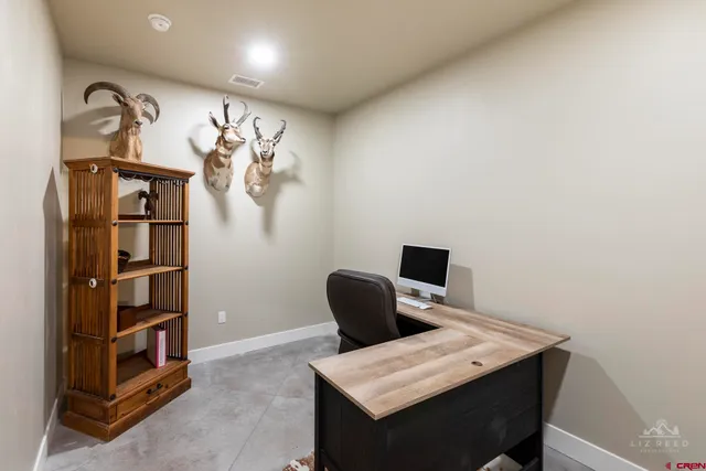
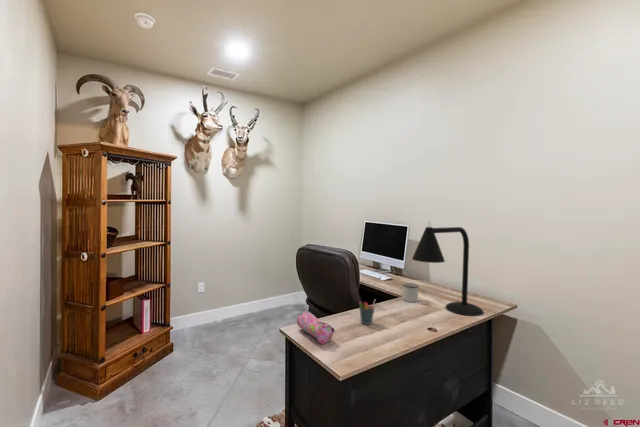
+ pencil case [296,310,336,345]
+ desk lamp [411,219,485,317]
+ pen holder [358,299,376,326]
+ mug [400,282,420,303]
